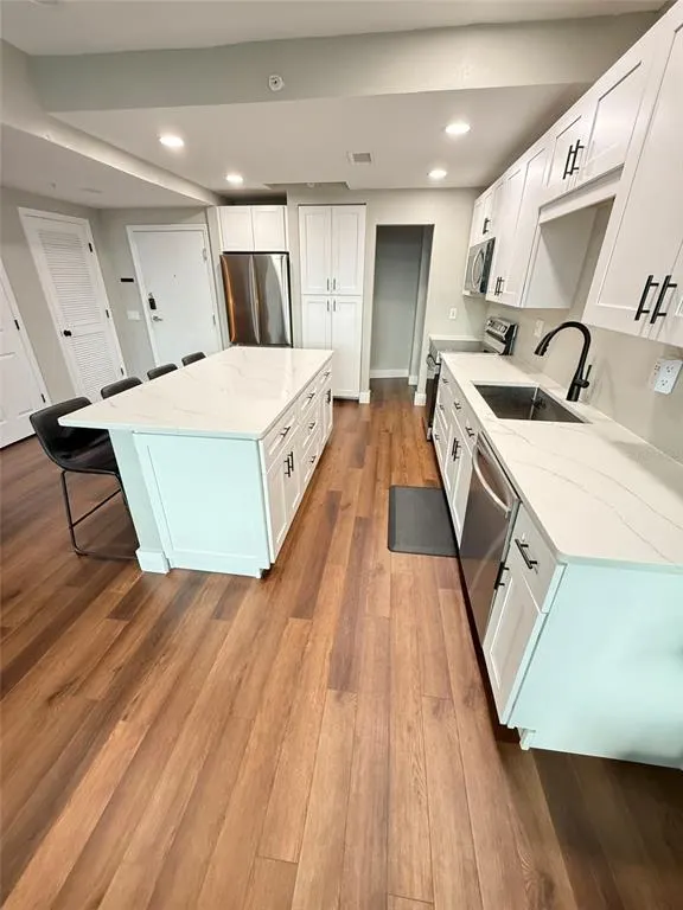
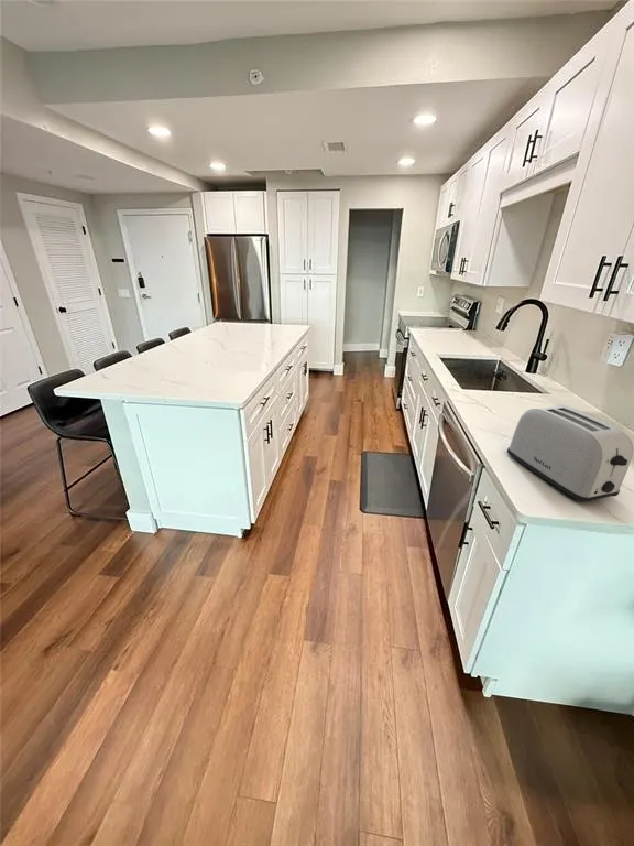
+ toaster [506,404,634,502]
